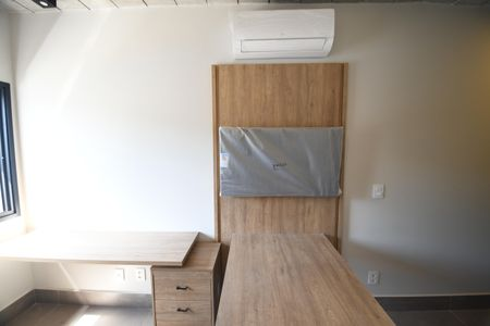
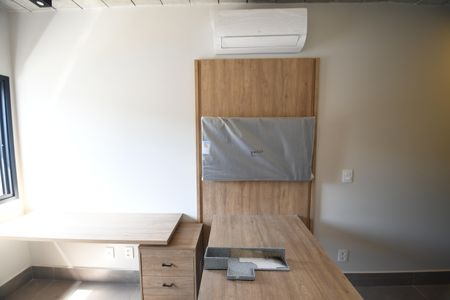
+ desk organizer [203,246,291,281]
